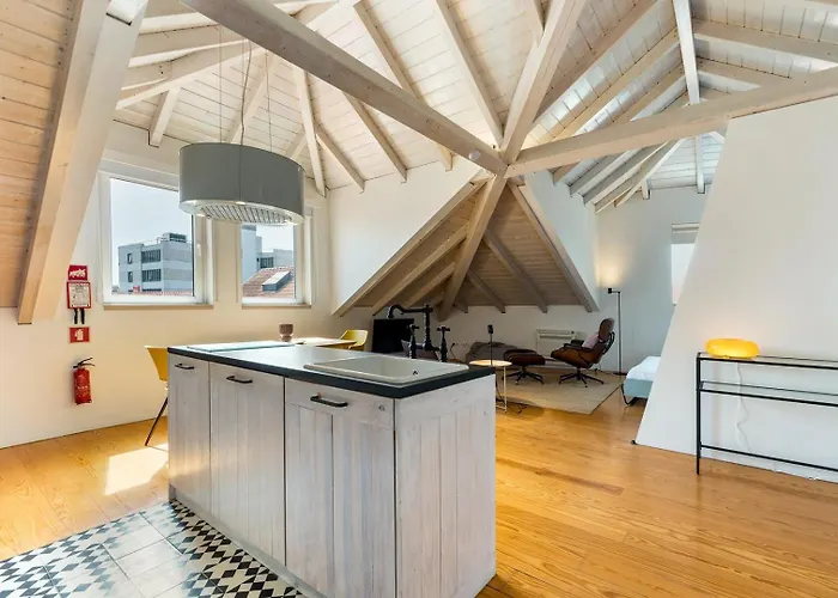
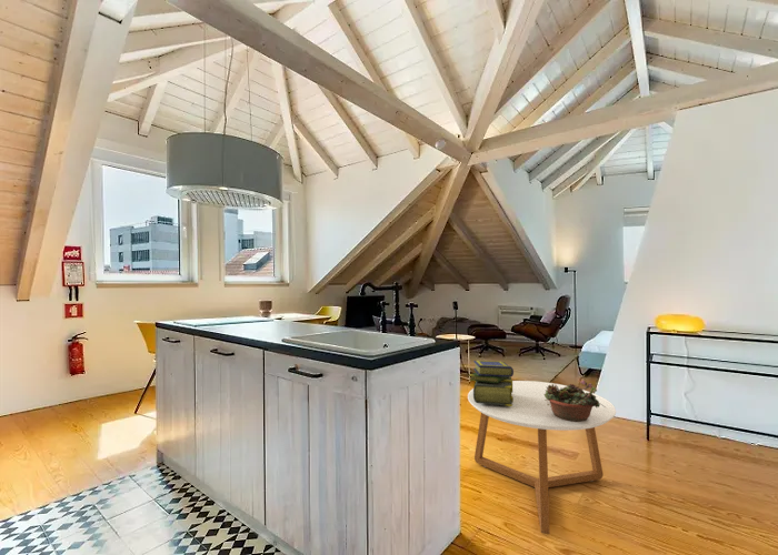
+ coffee table [467,380,617,535]
+ stack of books [468,360,515,406]
+ succulent planter [543,379,606,422]
